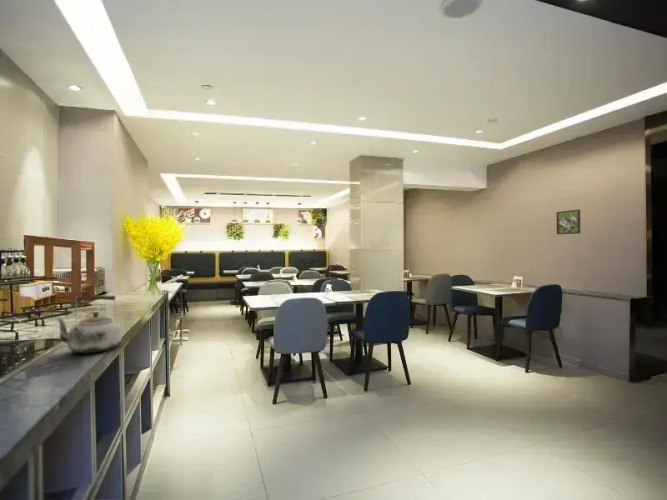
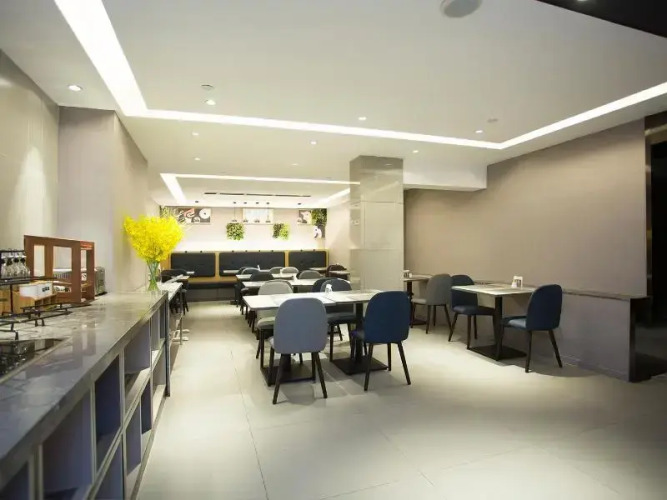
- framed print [555,209,581,235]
- kettle [54,293,123,354]
